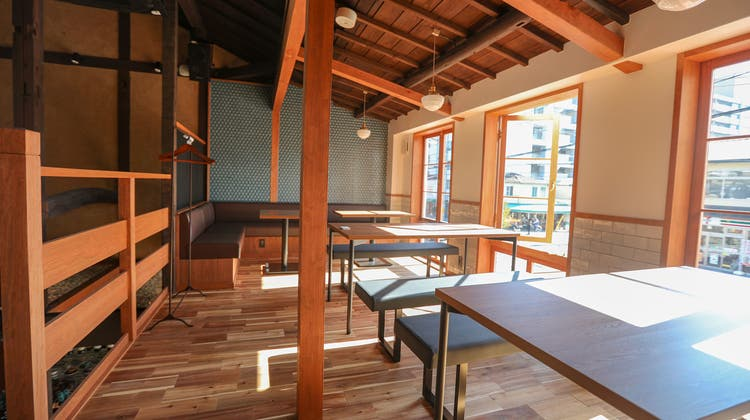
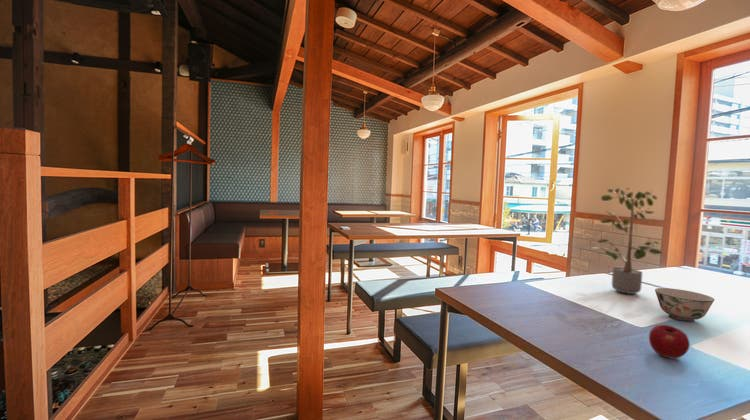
+ potted plant [590,185,663,295]
+ soup bowl [654,287,715,323]
+ apple [648,324,691,360]
